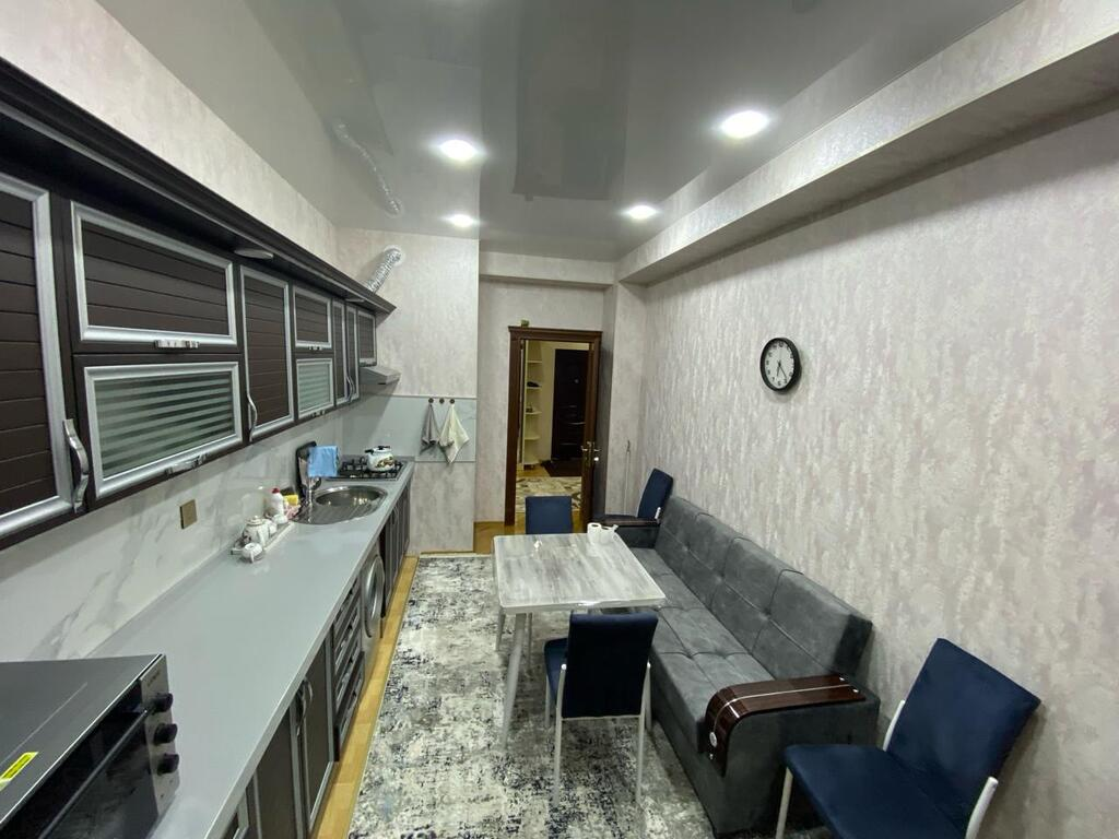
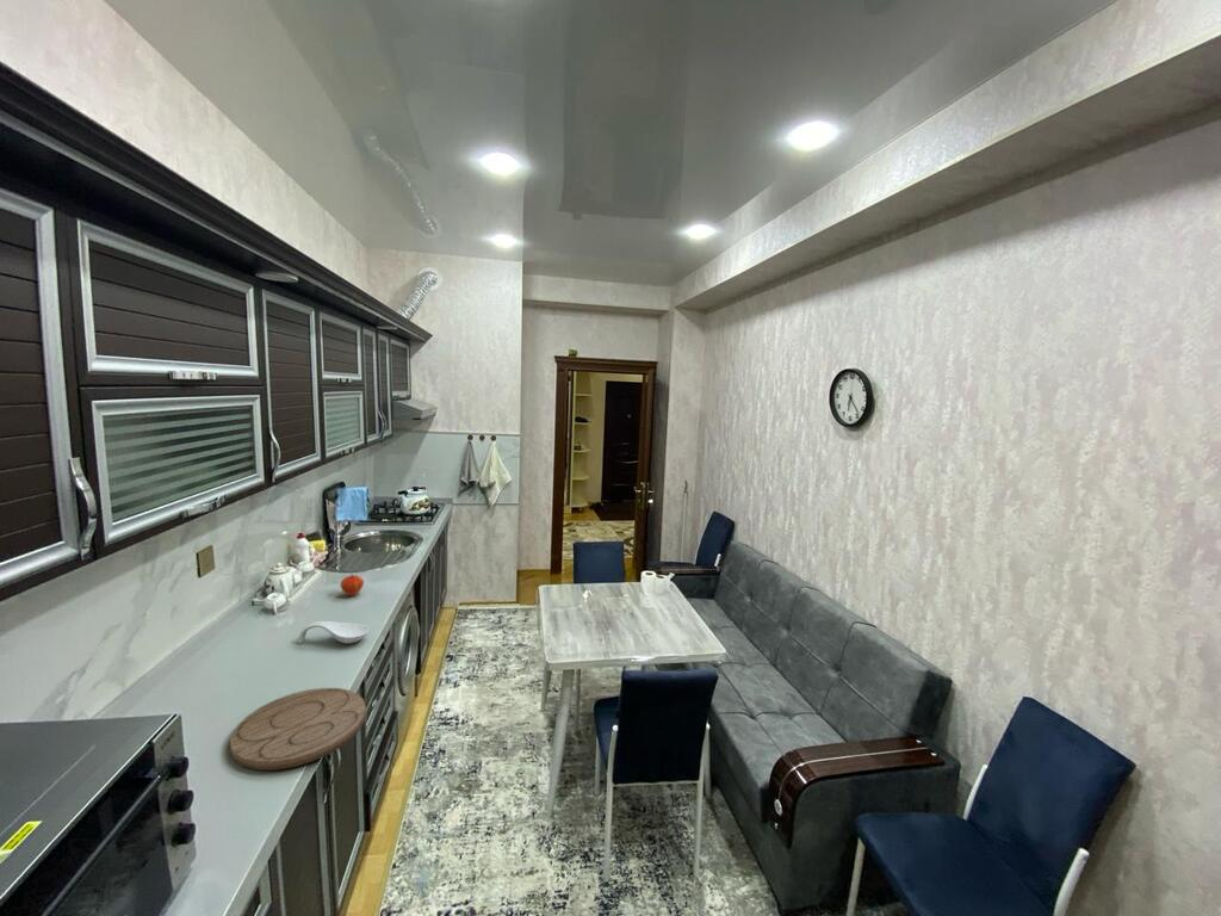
+ spoon rest [297,620,370,645]
+ fruit [340,572,365,598]
+ cutting board [229,687,367,772]
